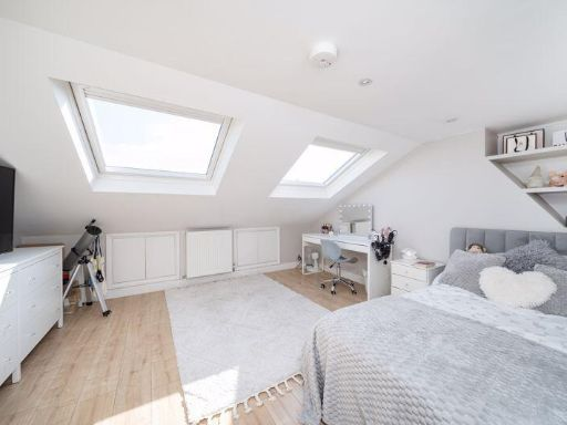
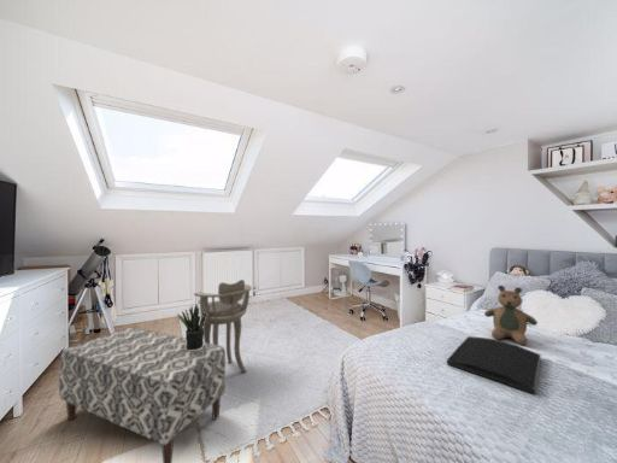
+ bench [58,326,227,463]
+ potted plant [176,303,206,350]
+ teddy bear [483,285,539,346]
+ armchair [193,279,253,374]
+ desk pad [446,335,542,395]
